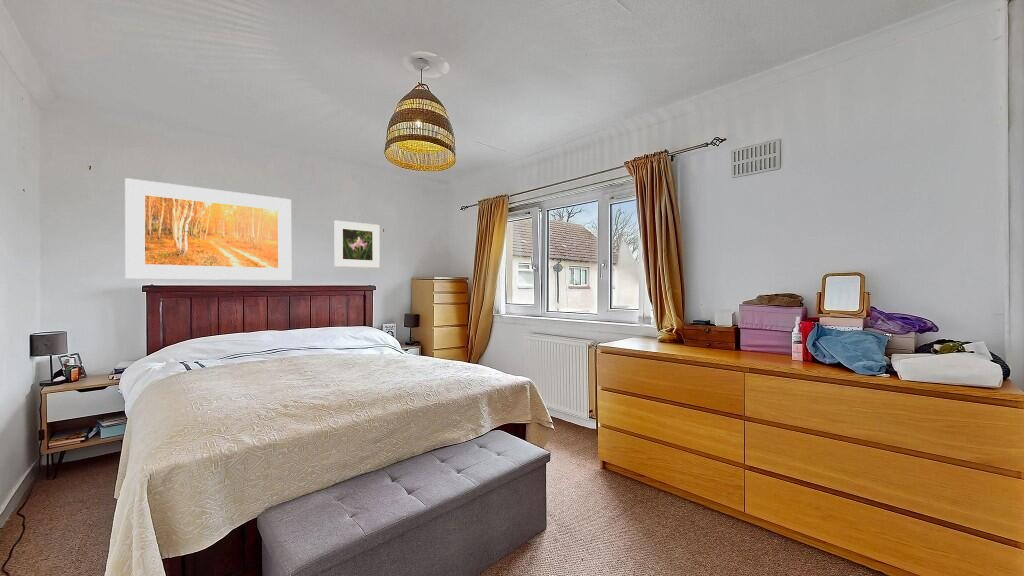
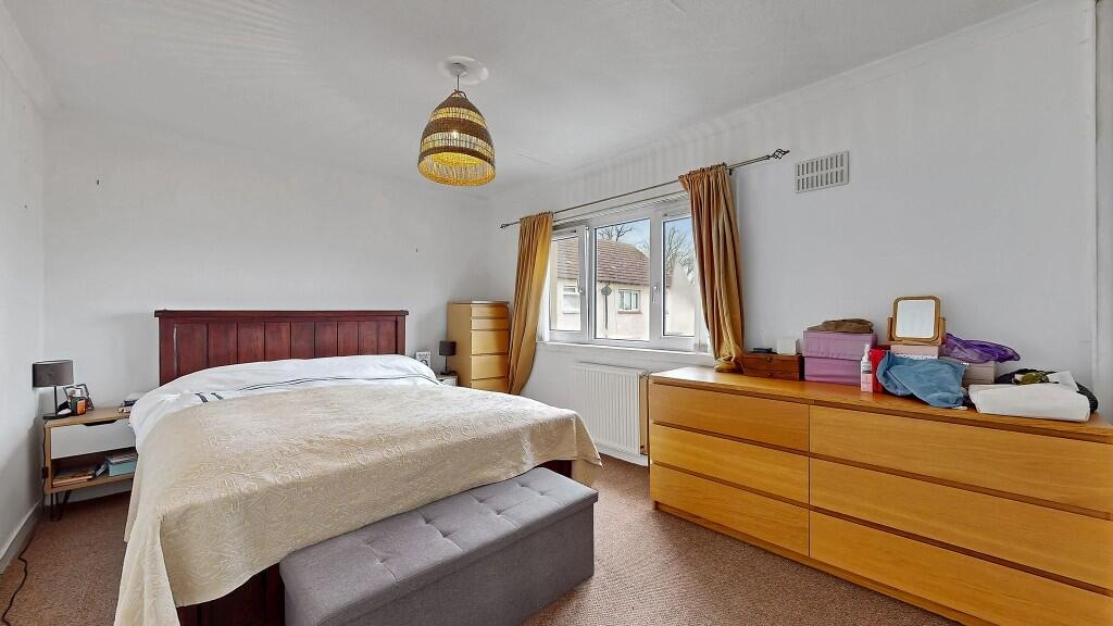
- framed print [124,177,292,281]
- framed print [334,220,381,269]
